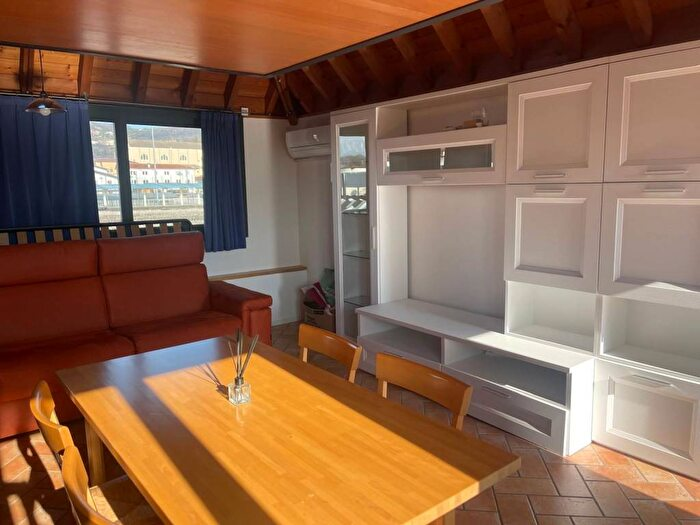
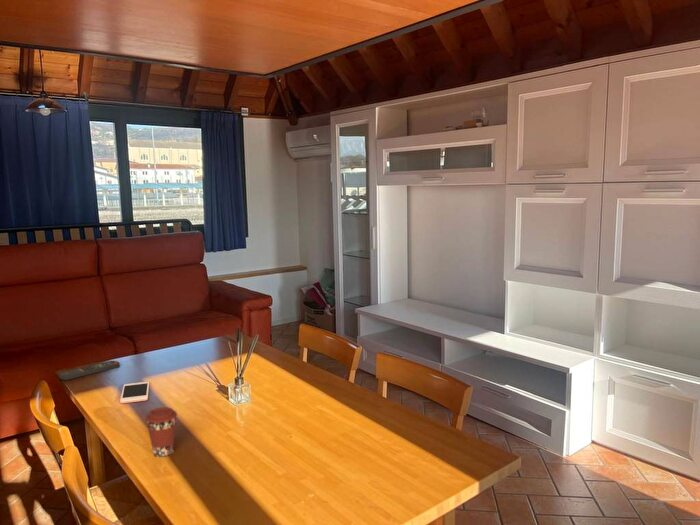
+ coffee cup [144,406,178,458]
+ cell phone [119,381,150,404]
+ remote control [58,360,121,381]
